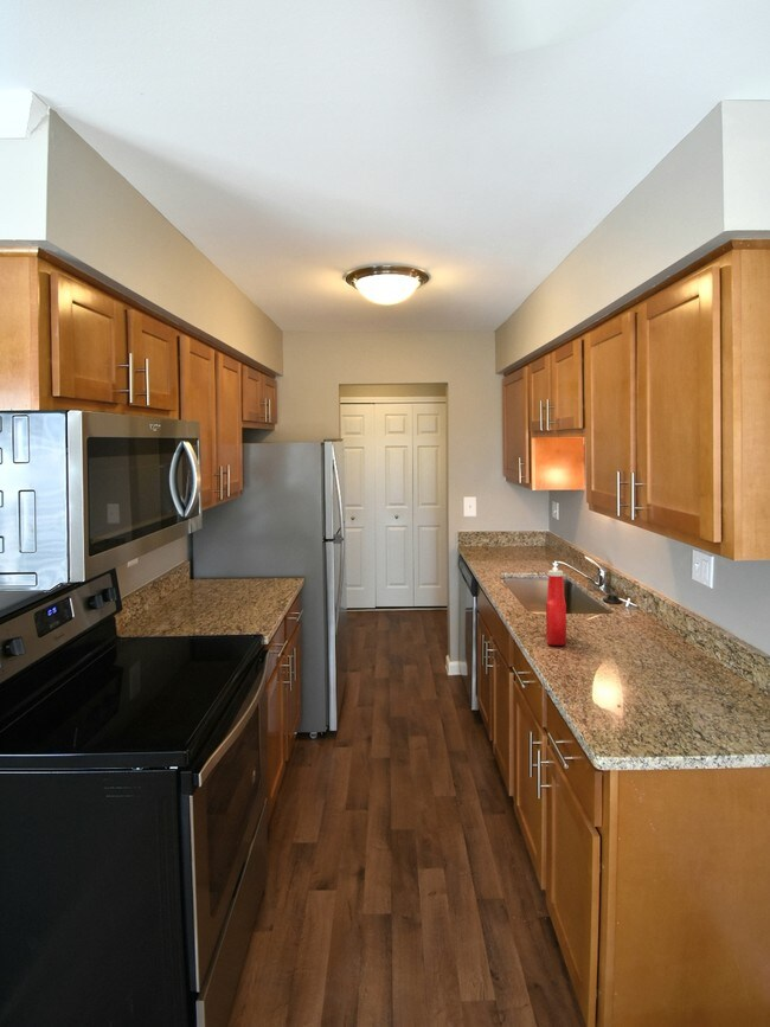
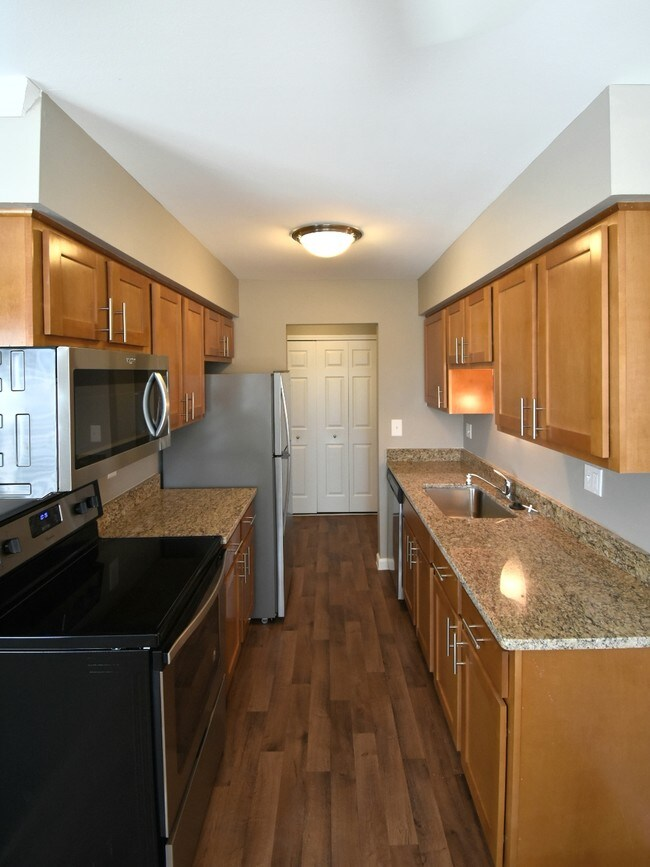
- soap bottle [545,570,567,647]
